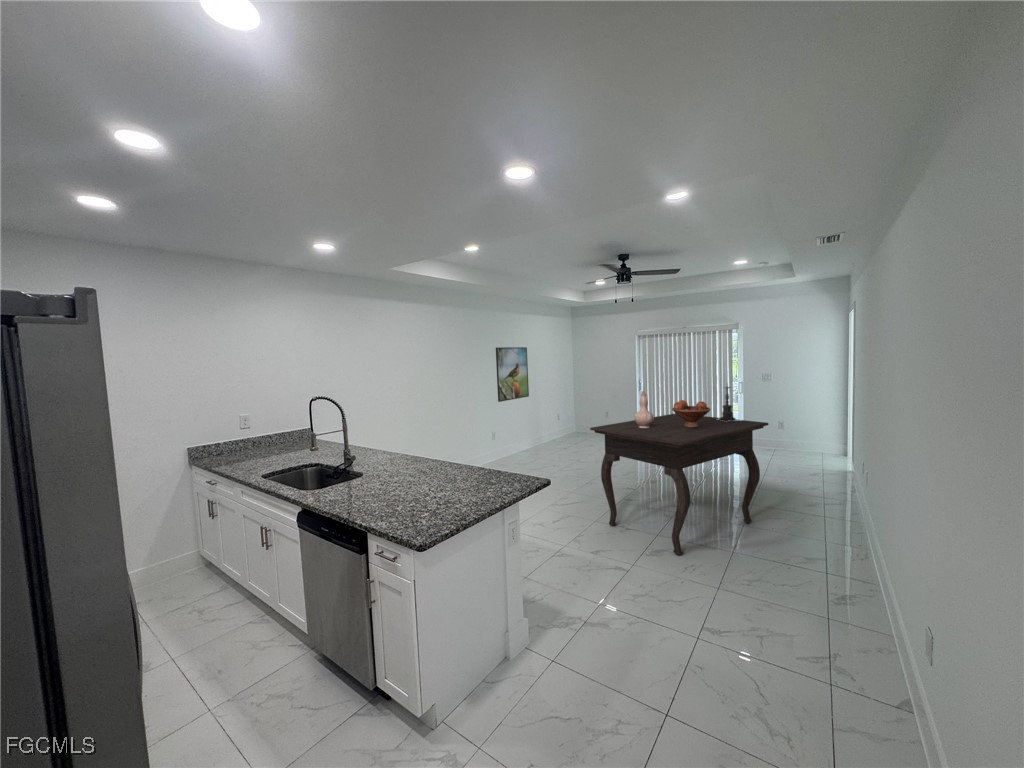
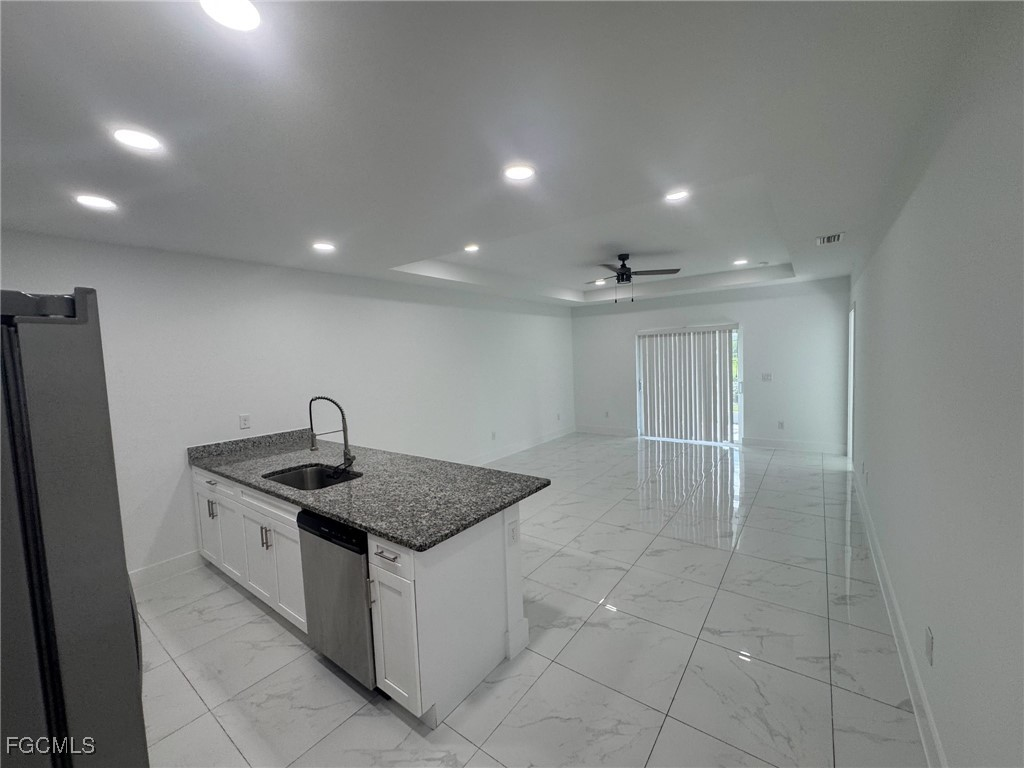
- candle holder [716,384,742,422]
- dining table [589,413,770,557]
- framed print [495,346,530,403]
- fruit bowl [671,399,712,428]
- vase [633,390,654,428]
